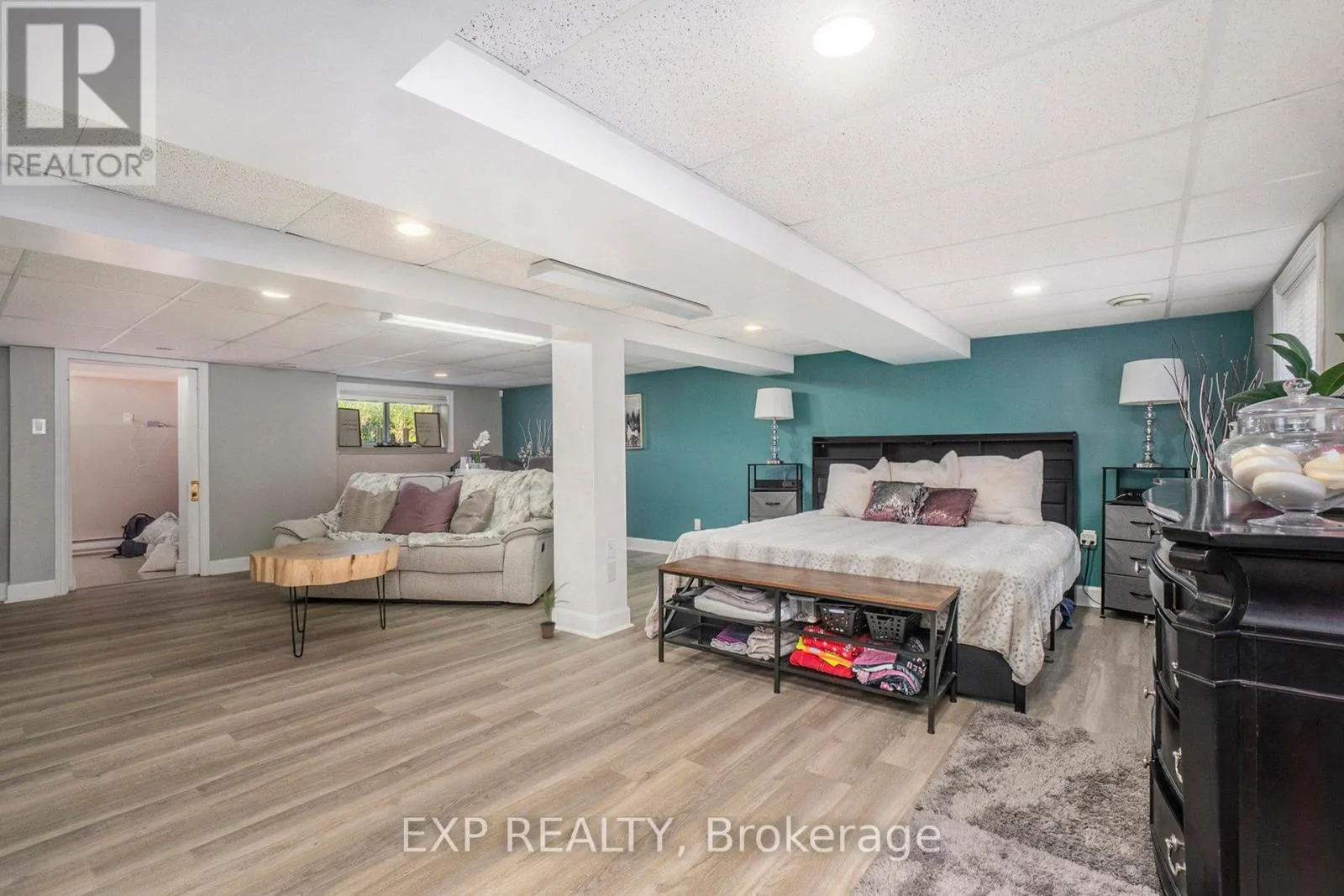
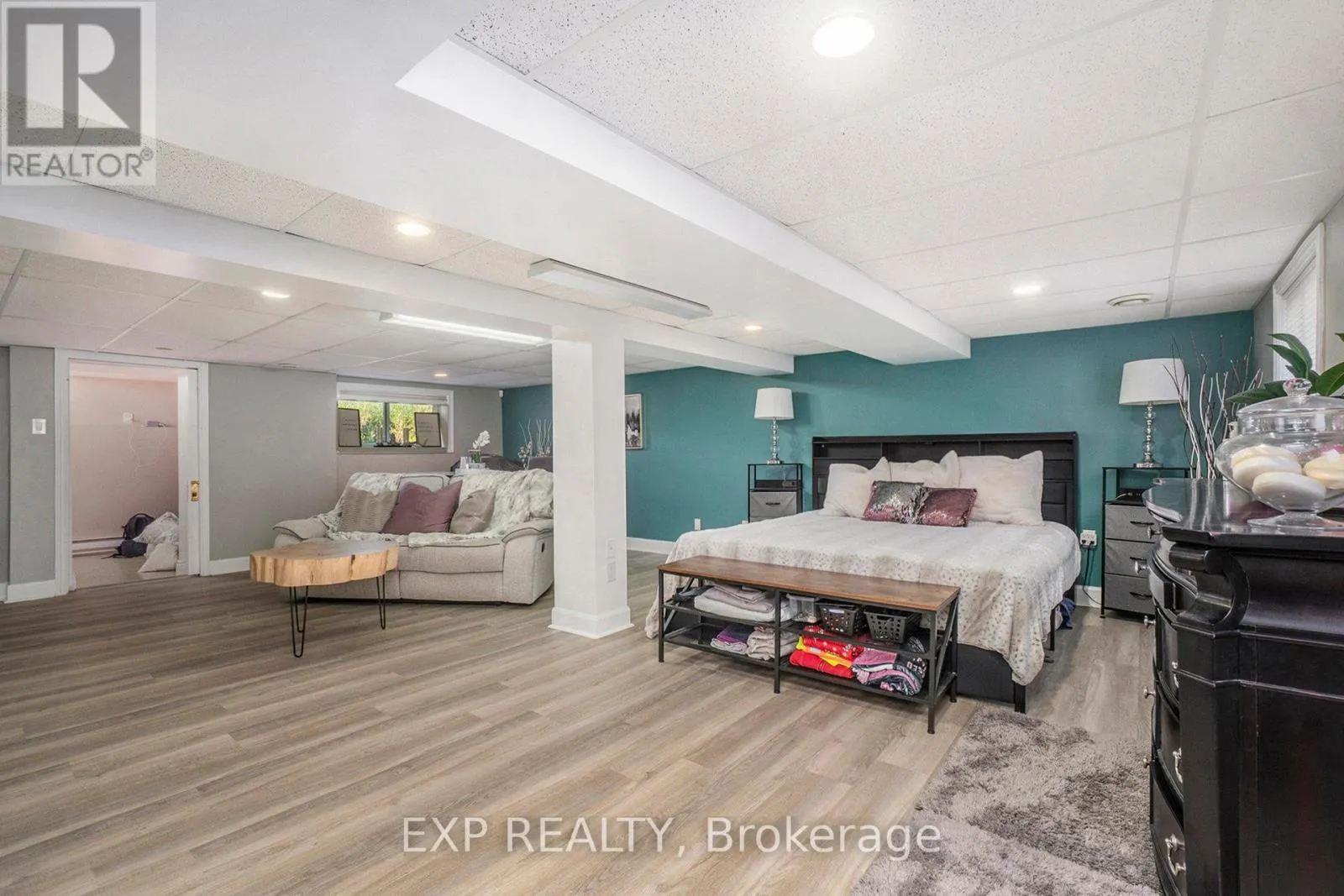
- potted plant [533,581,571,639]
